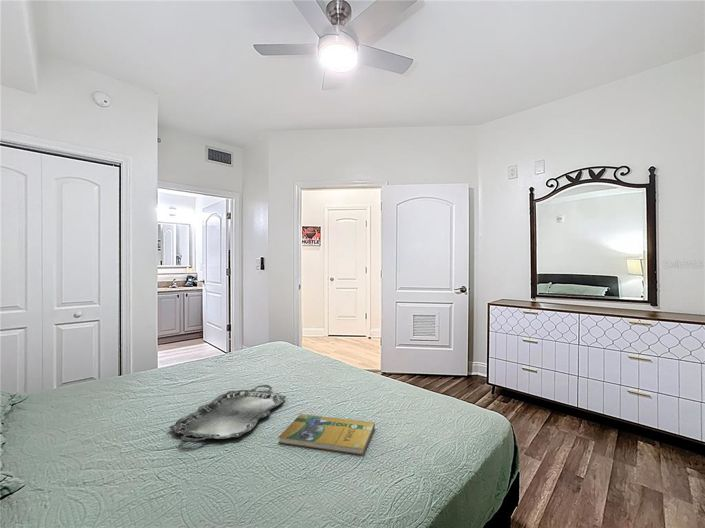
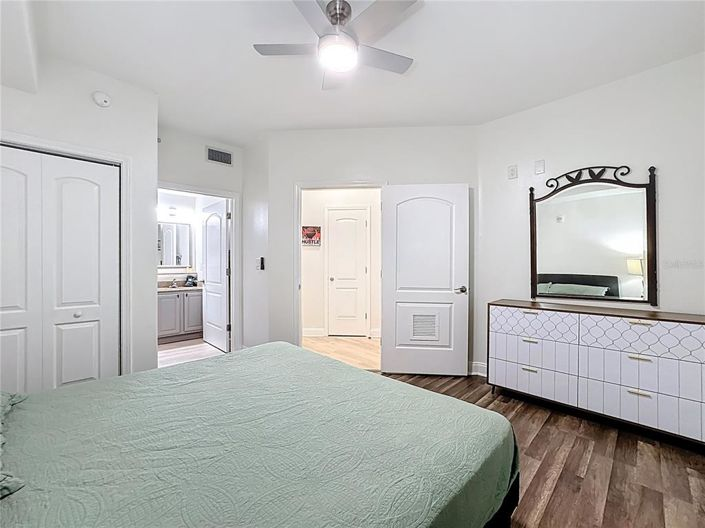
- serving tray [168,384,287,443]
- booklet [277,413,376,456]
